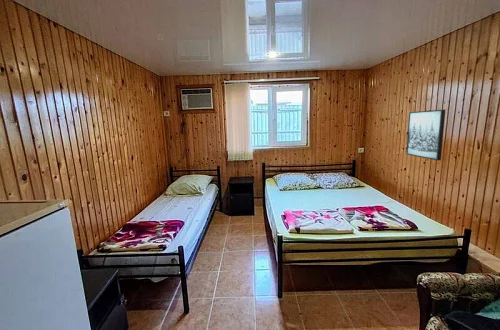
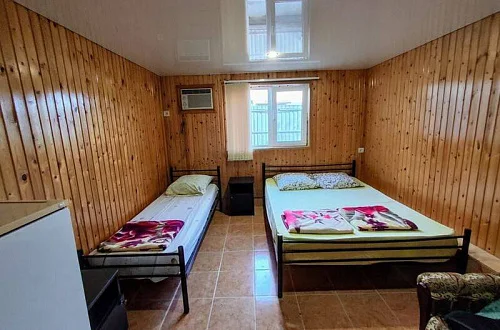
- wall art [405,109,446,161]
